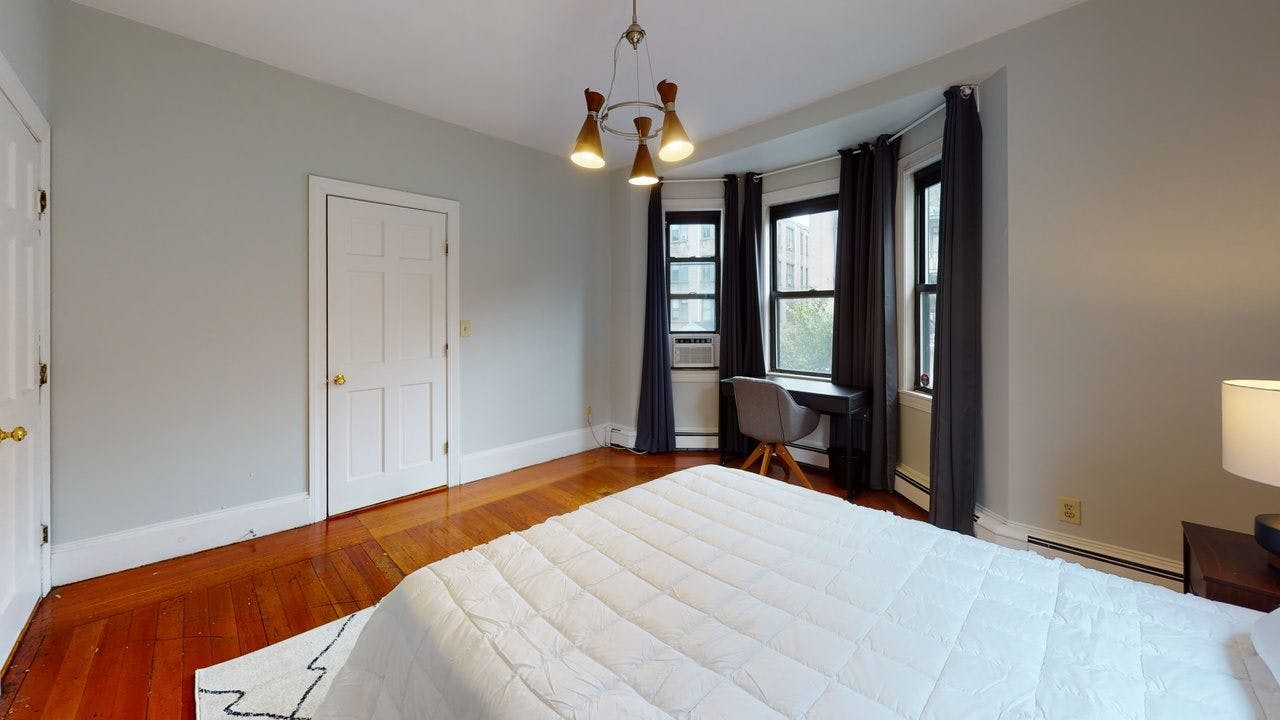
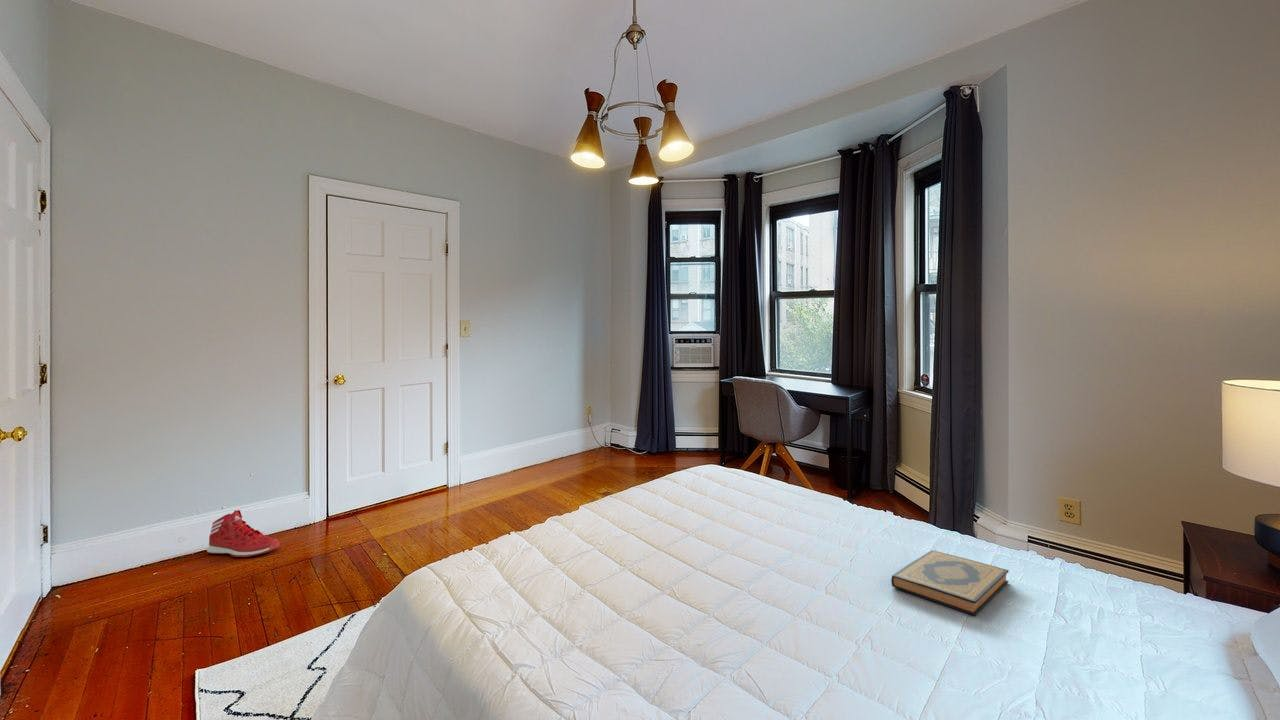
+ sneaker [206,509,280,558]
+ hardback book [890,549,1010,617]
